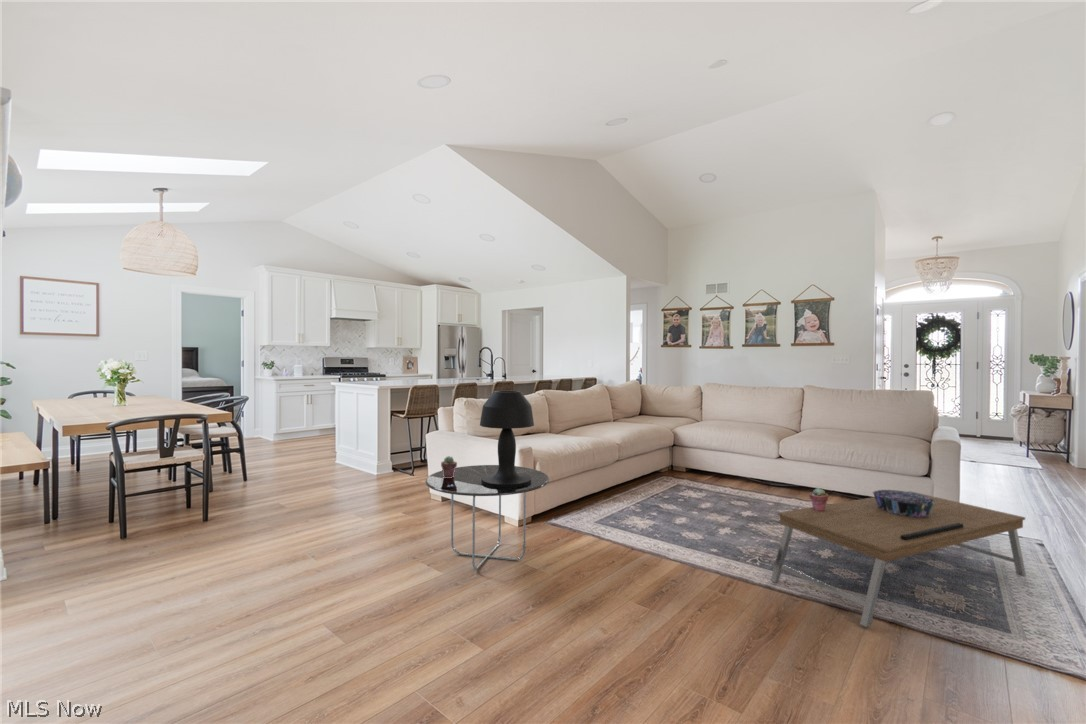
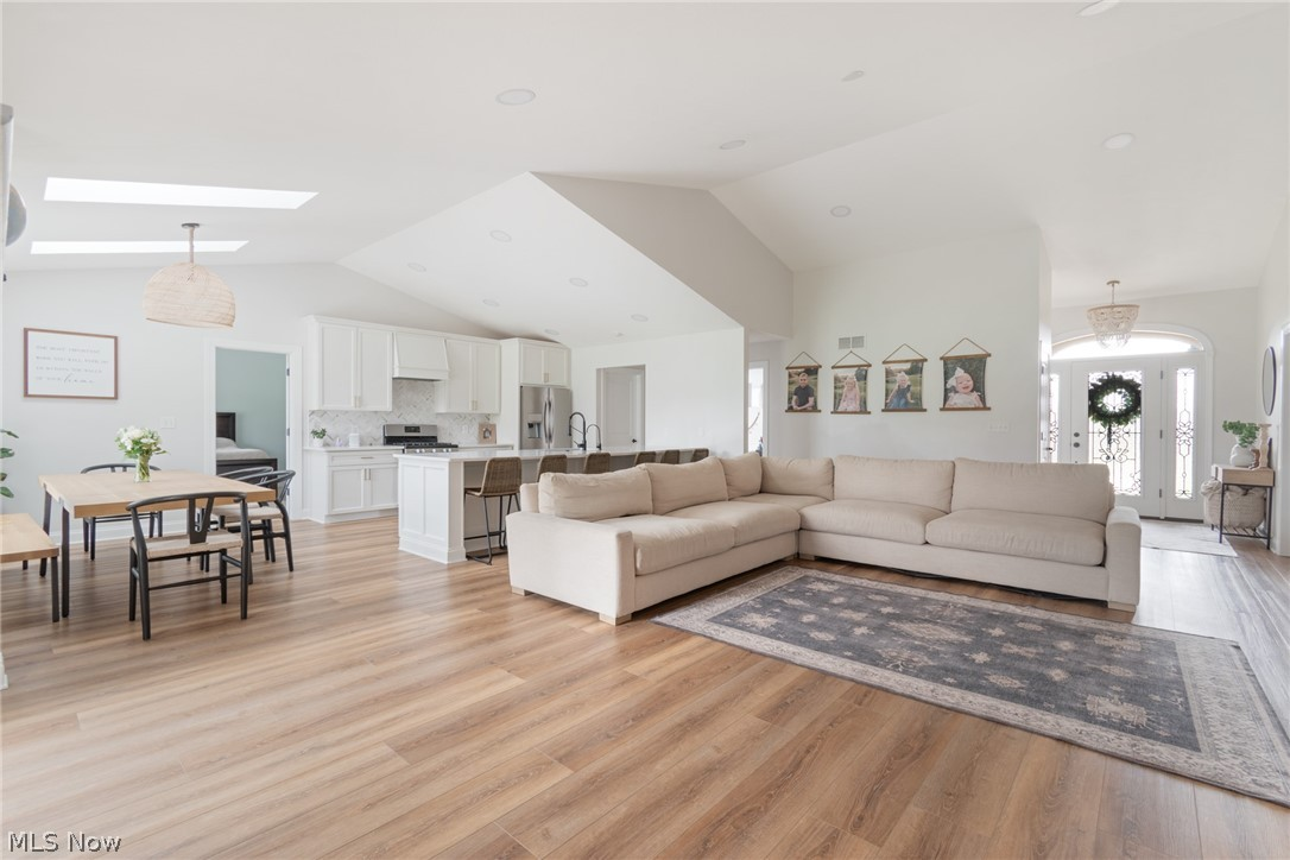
- table lamp [479,390,535,487]
- coffee table [770,490,1027,628]
- decorative bowl [871,489,936,517]
- side table [424,464,550,571]
- potted succulent [808,487,829,511]
- potted succulent [440,455,458,478]
